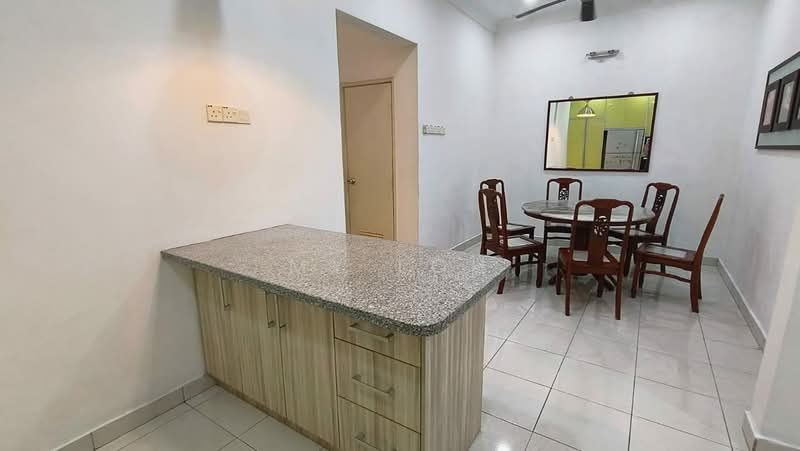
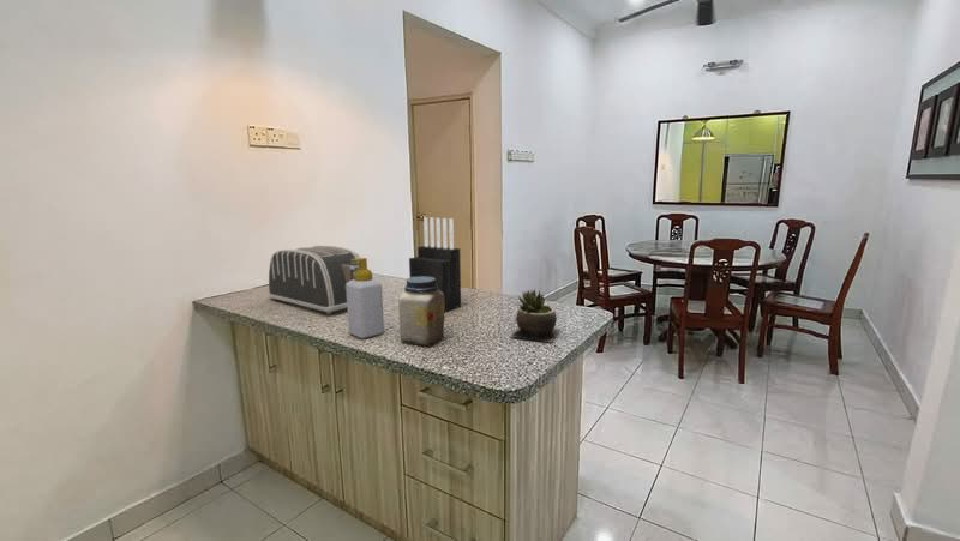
+ toaster [268,245,361,315]
+ knife block [408,216,462,313]
+ succulent plant [509,288,560,343]
+ soap bottle [346,257,385,339]
+ jar [397,276,445,348]
